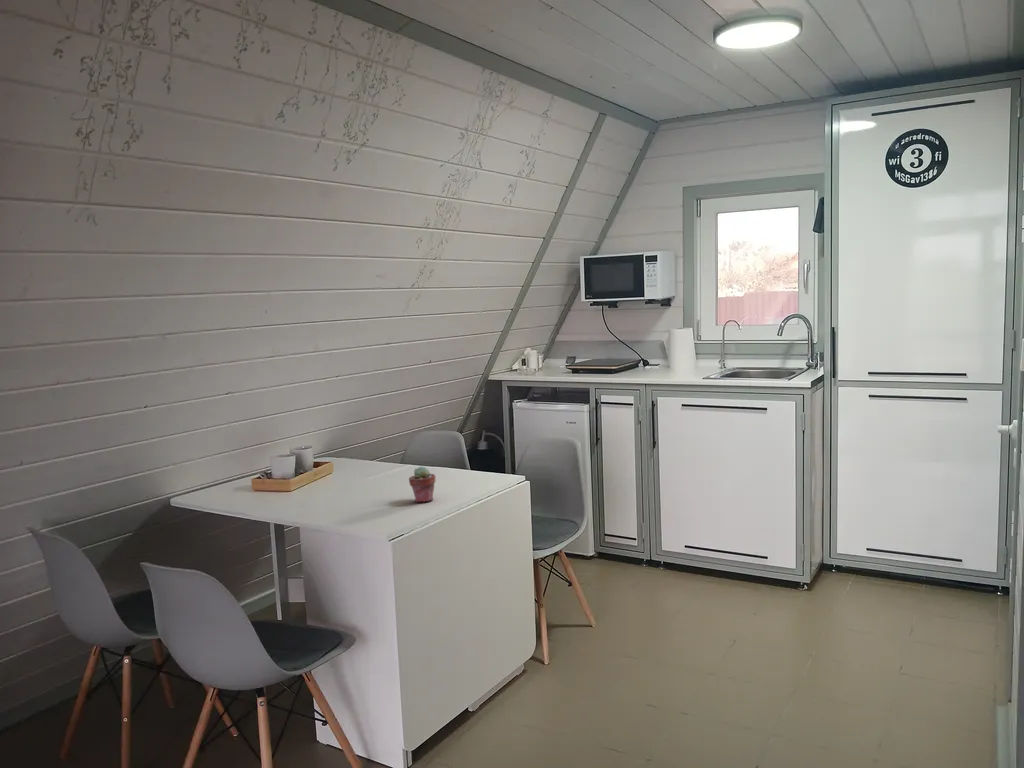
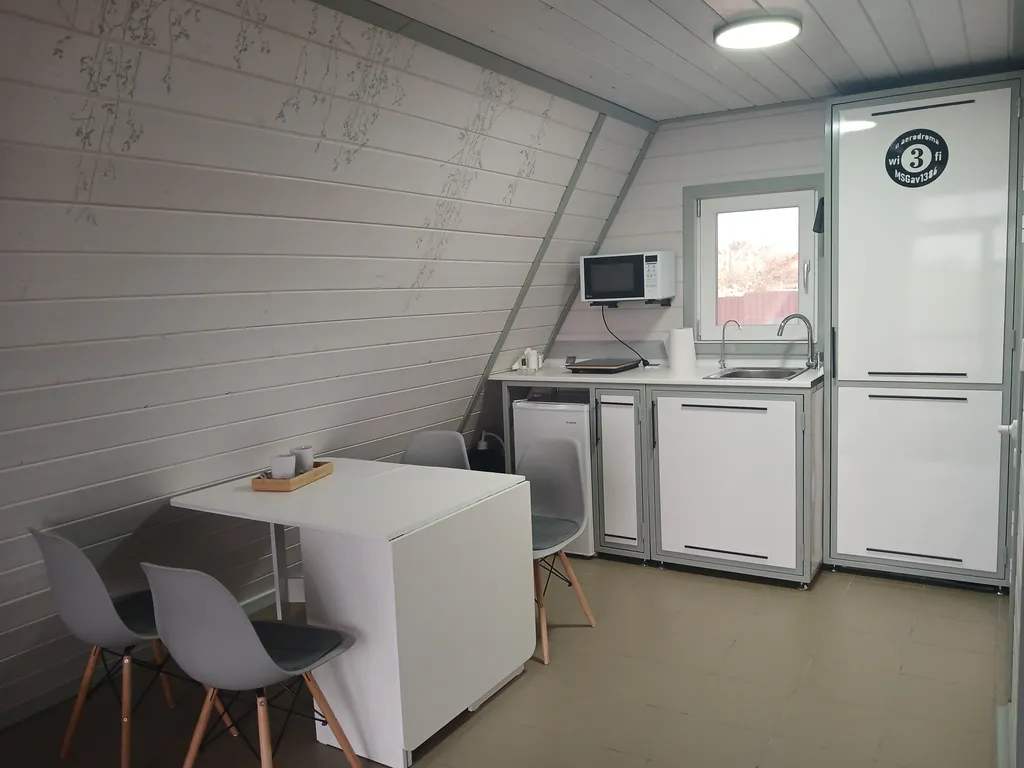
- potted succulent [408,465,437,503]
